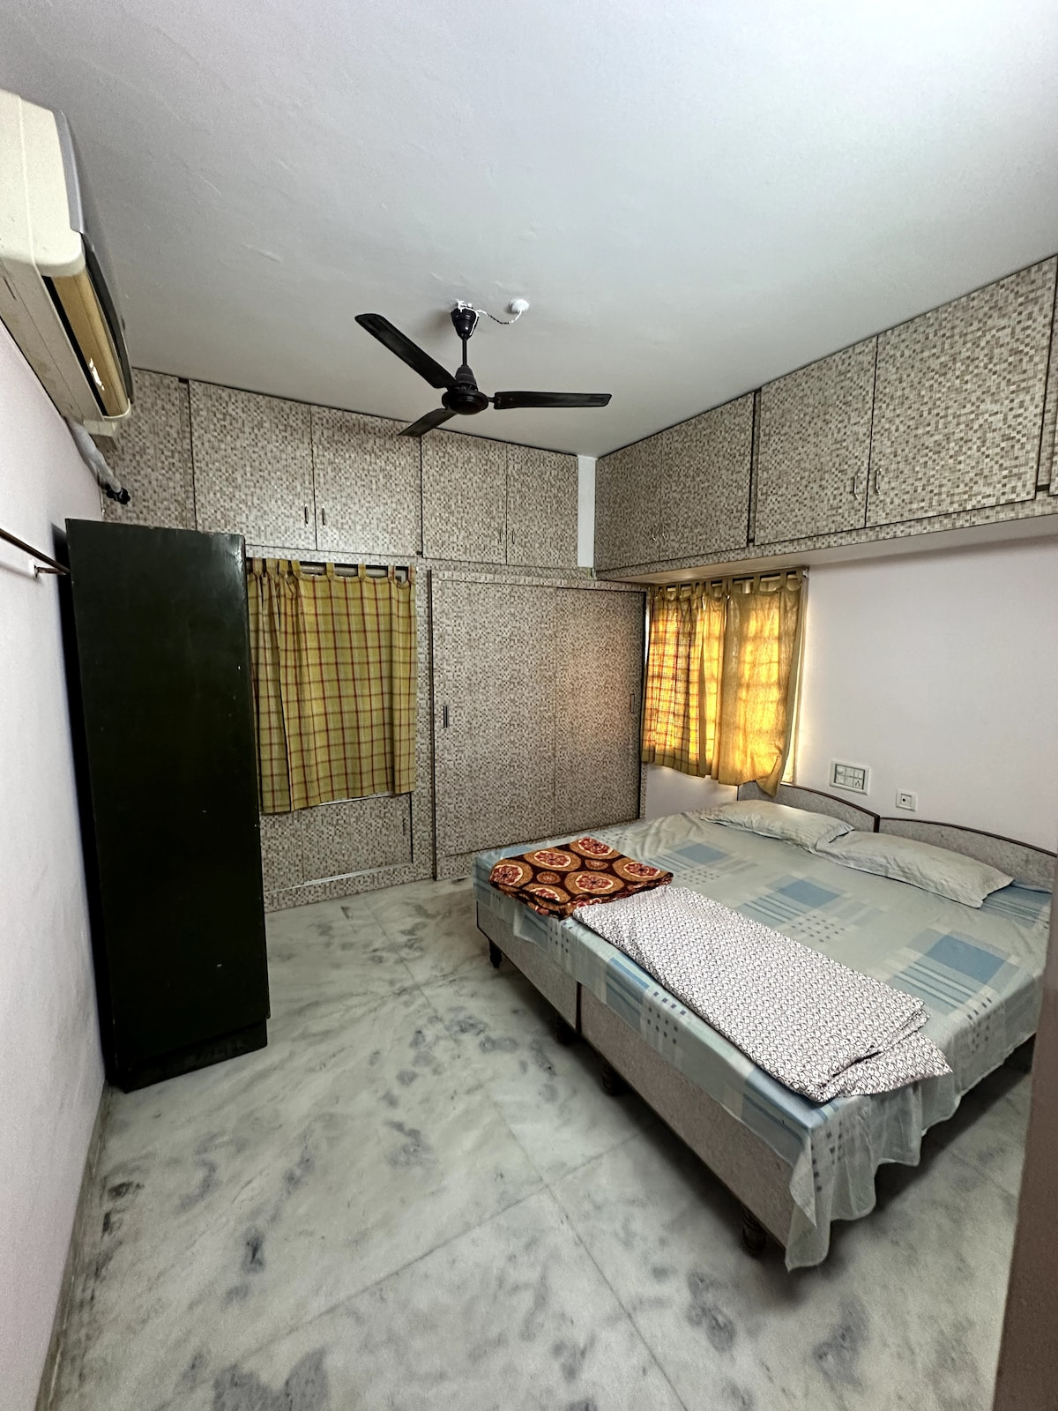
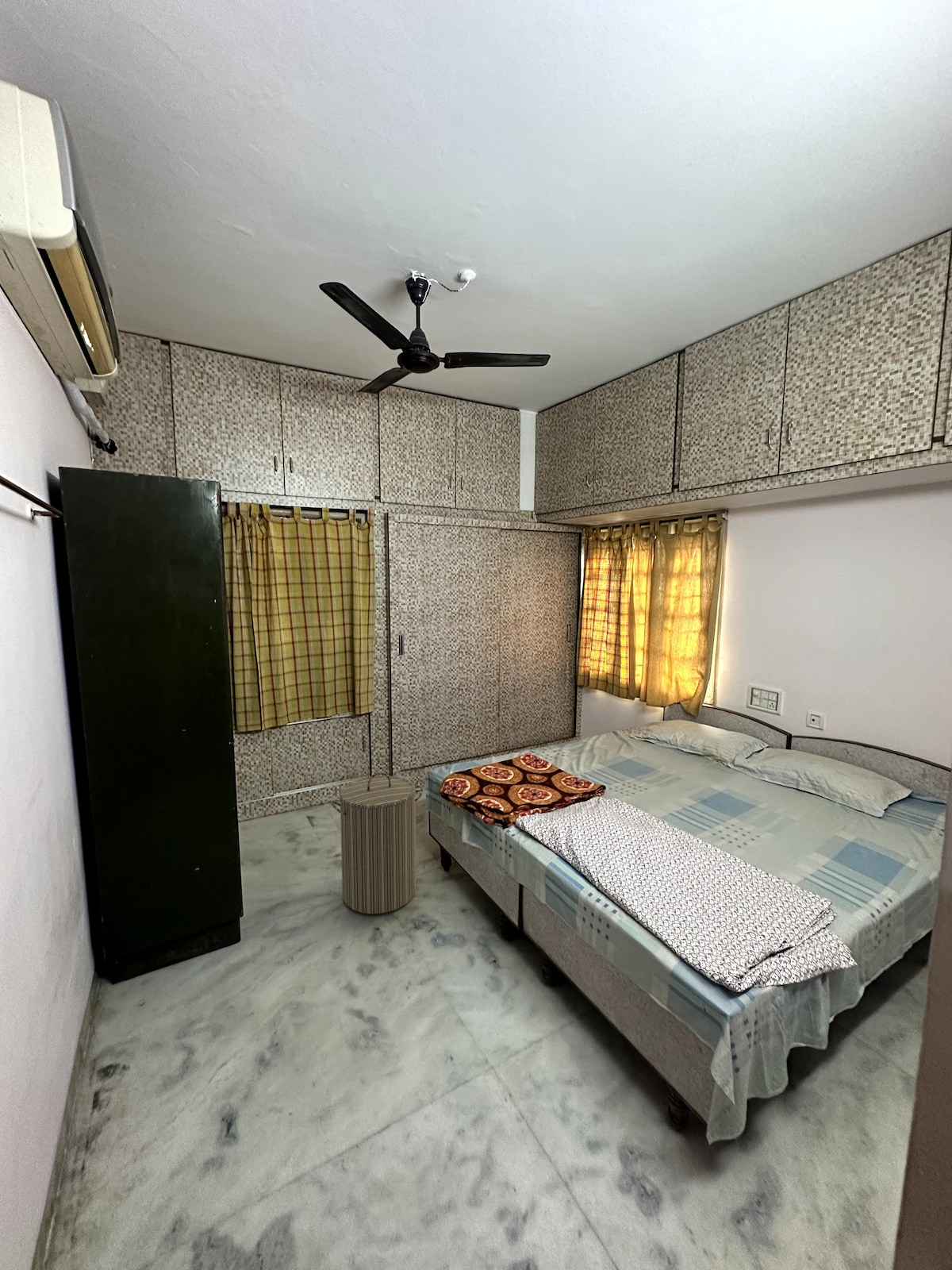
+ laundry hamper [330,772,424,915]
